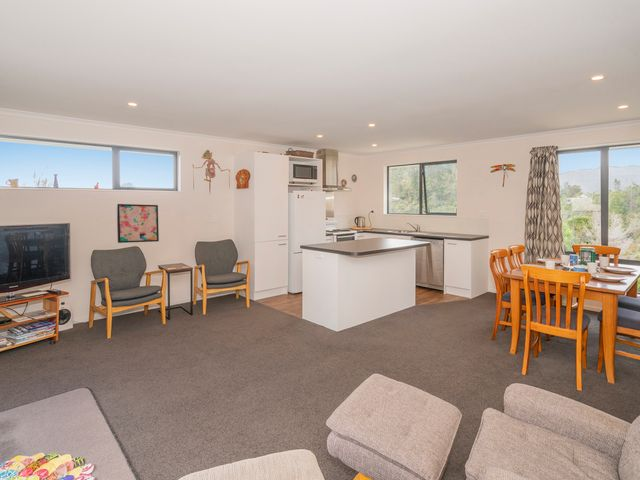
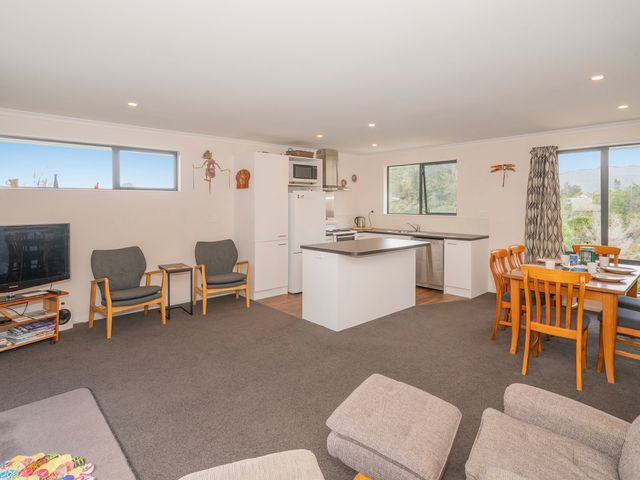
- wall art [116,203,160,244]
